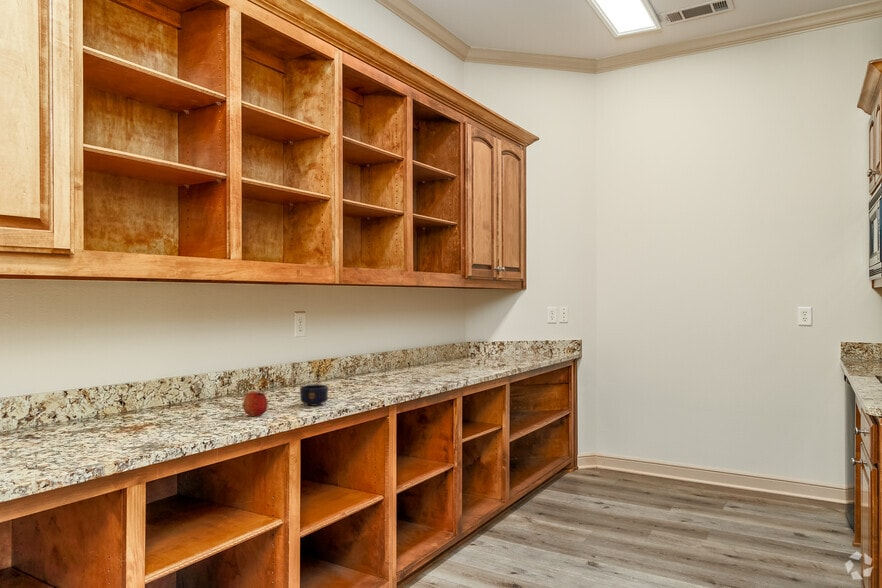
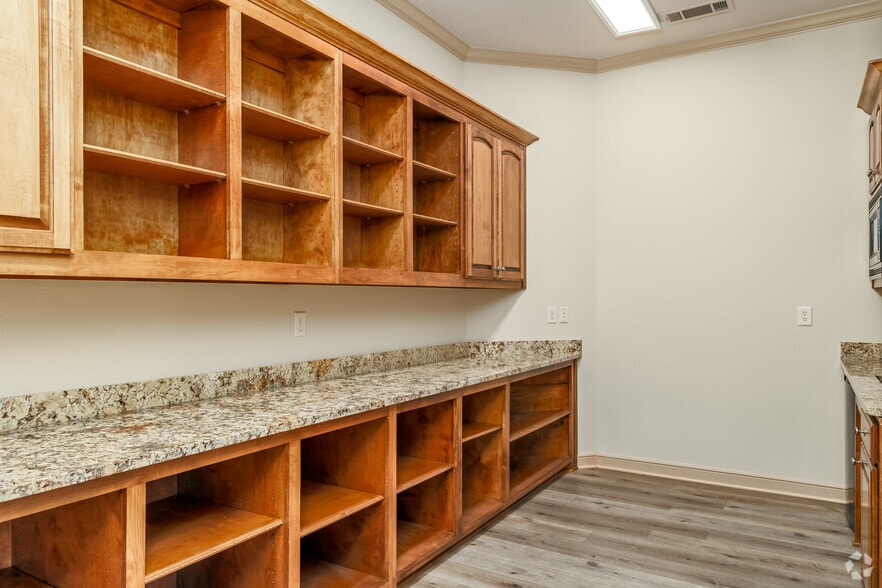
- mug [299,384,329,407]
- fruit [242,391,268,417]
